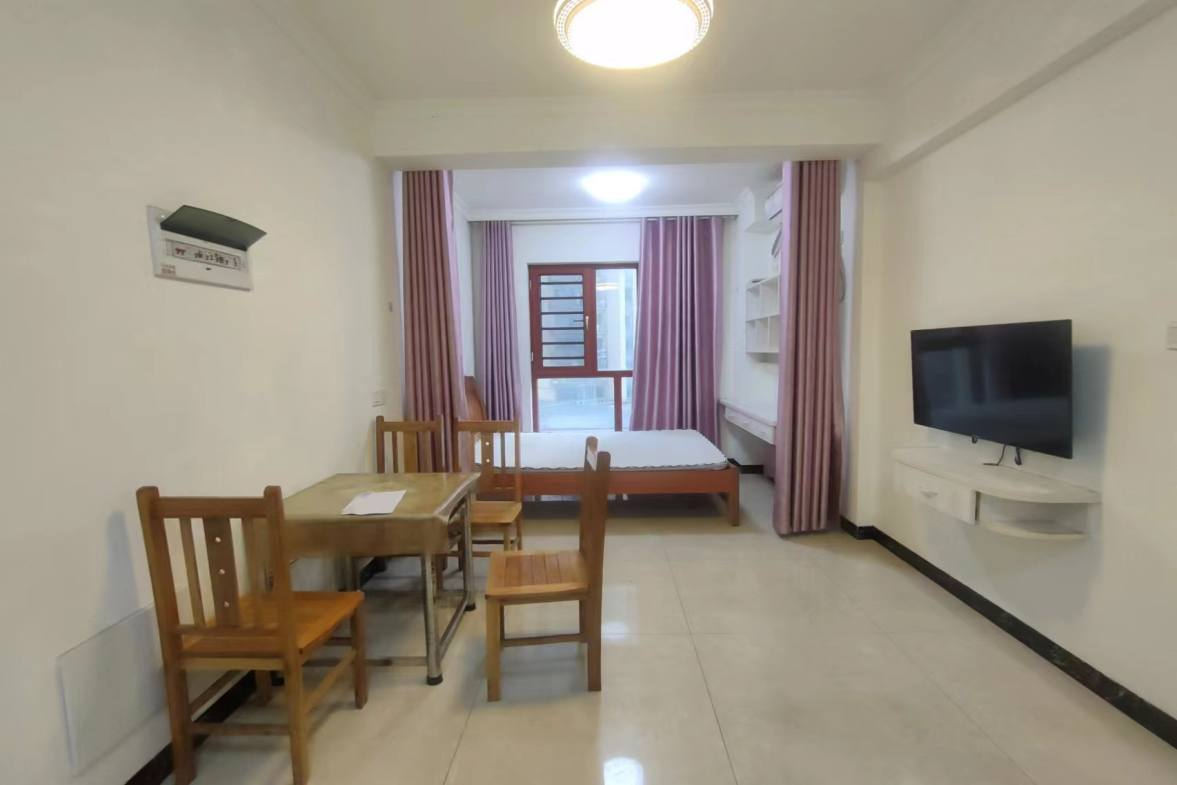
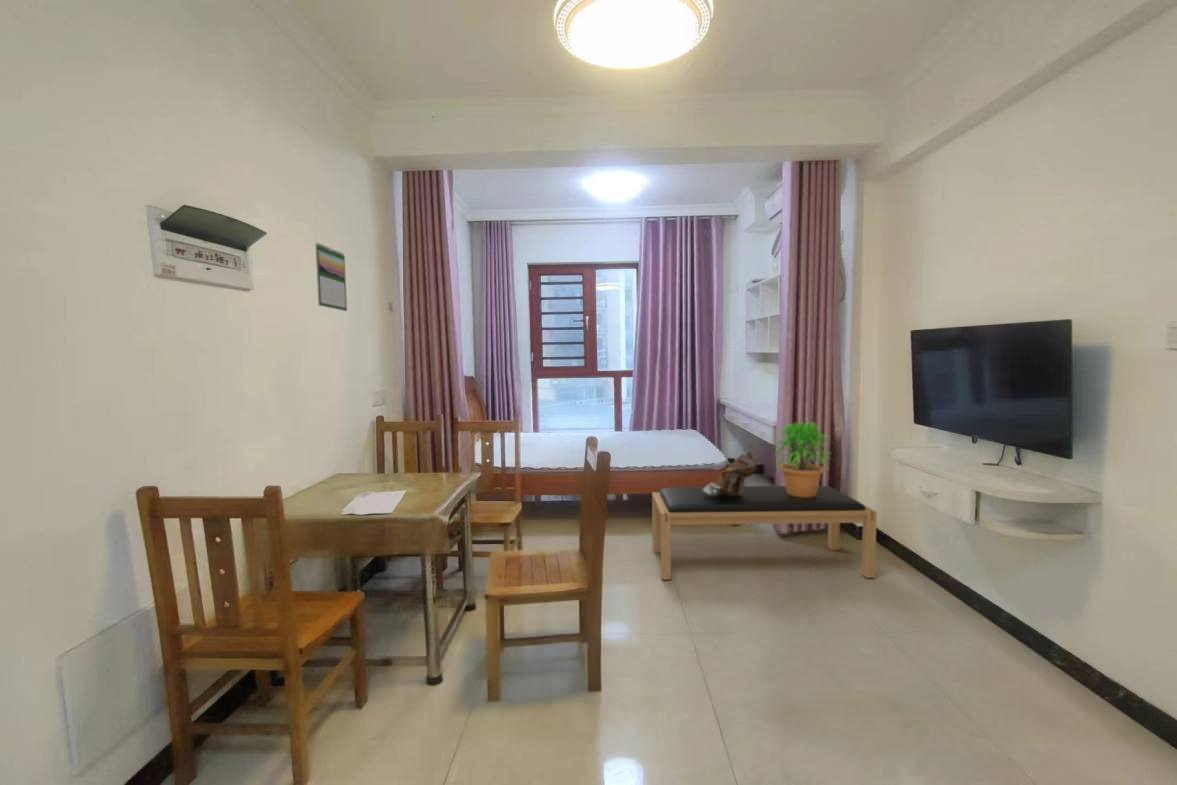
+ calendar [314,242,348,312]
+ stack of books [702,450,759,496]
+ bench [651,485,878,581]
+ potted plant [771,420,834,497]
